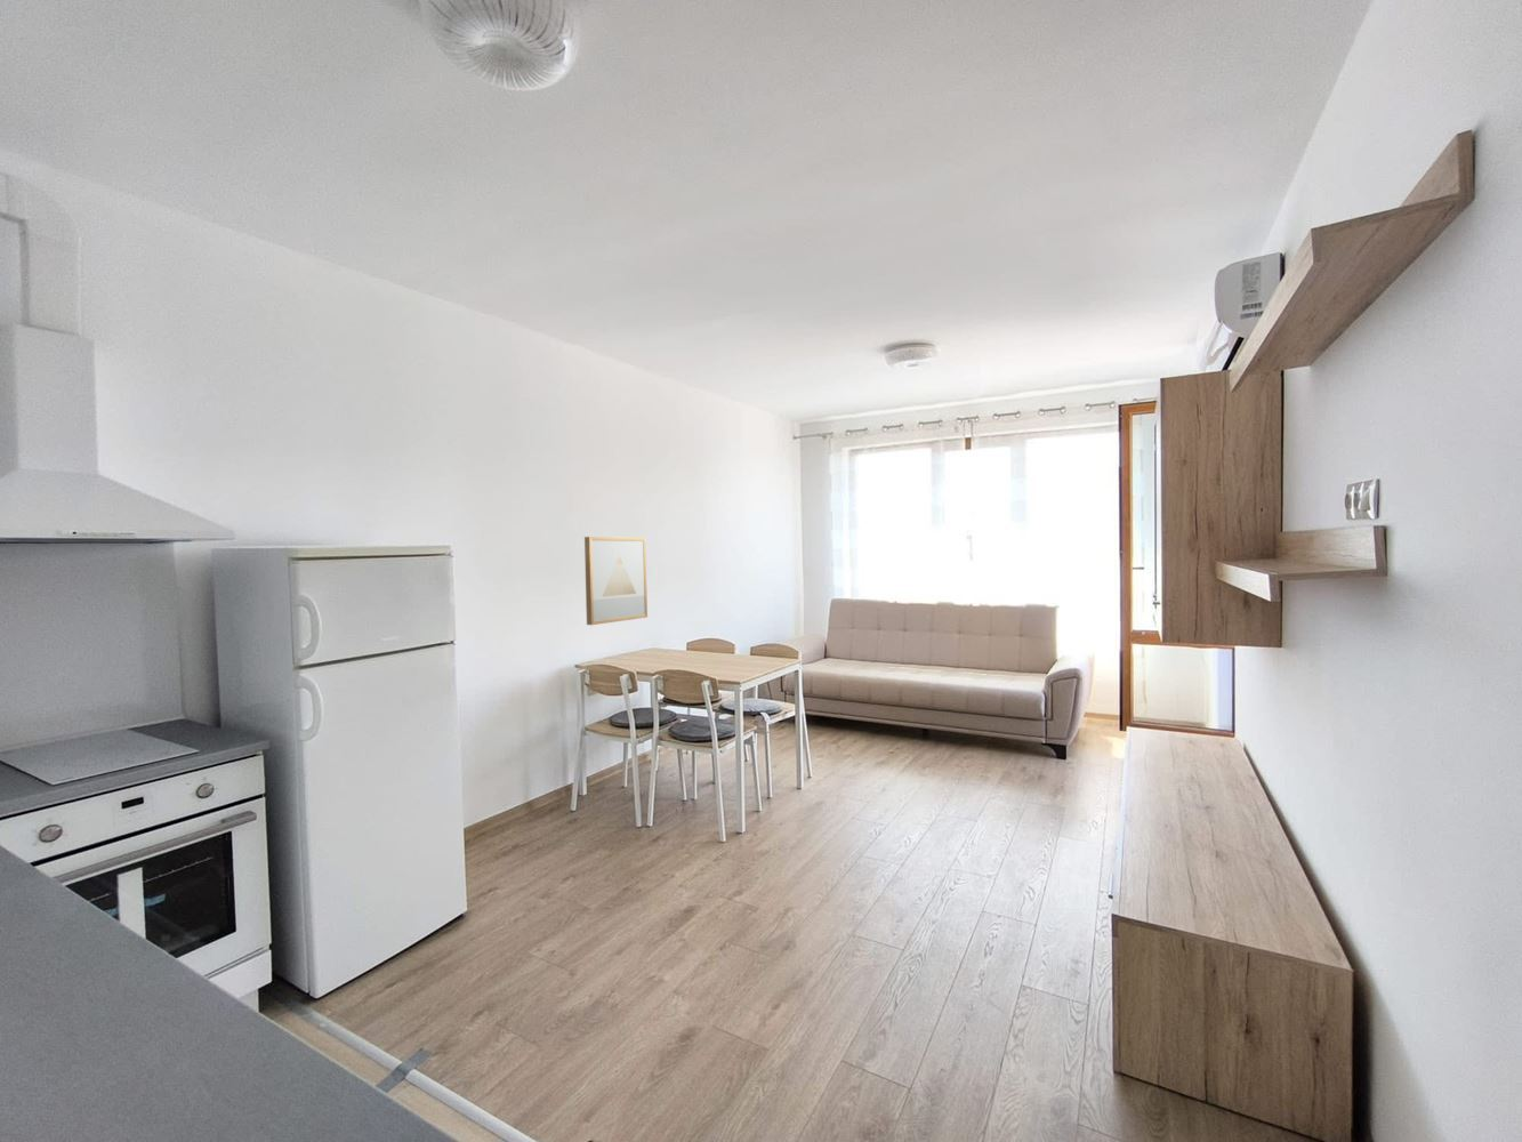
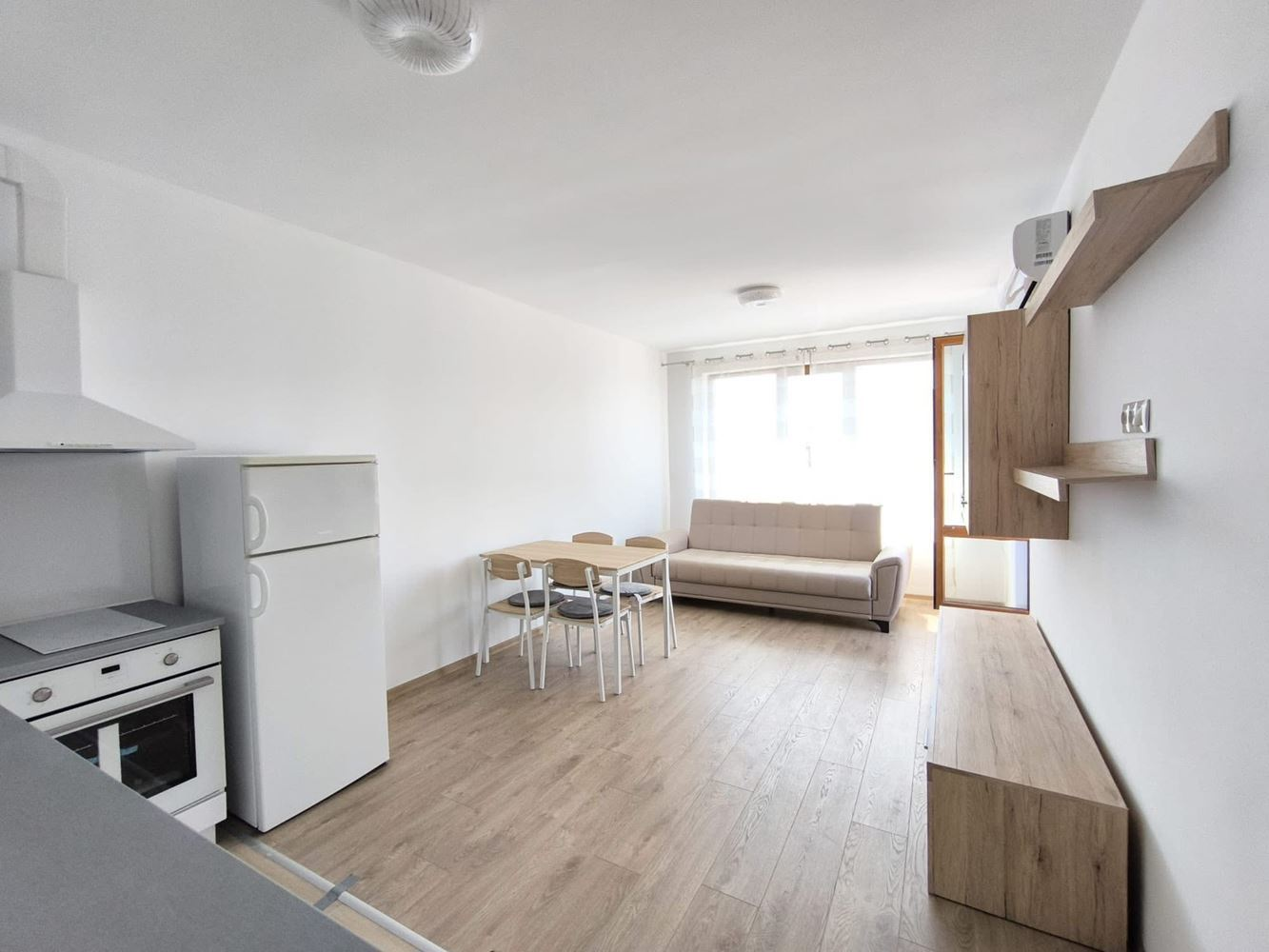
- wall art [583,535,649,626]
